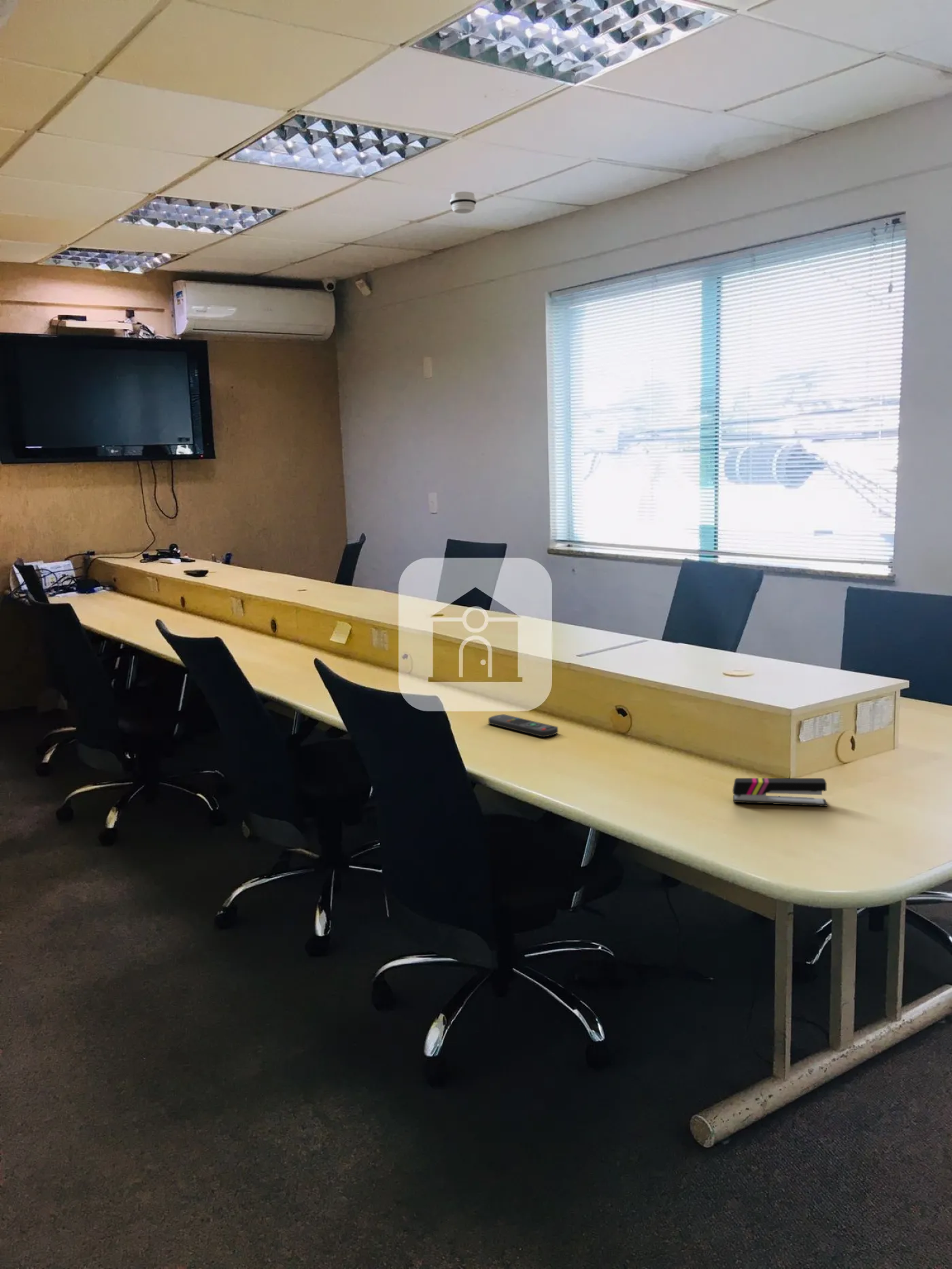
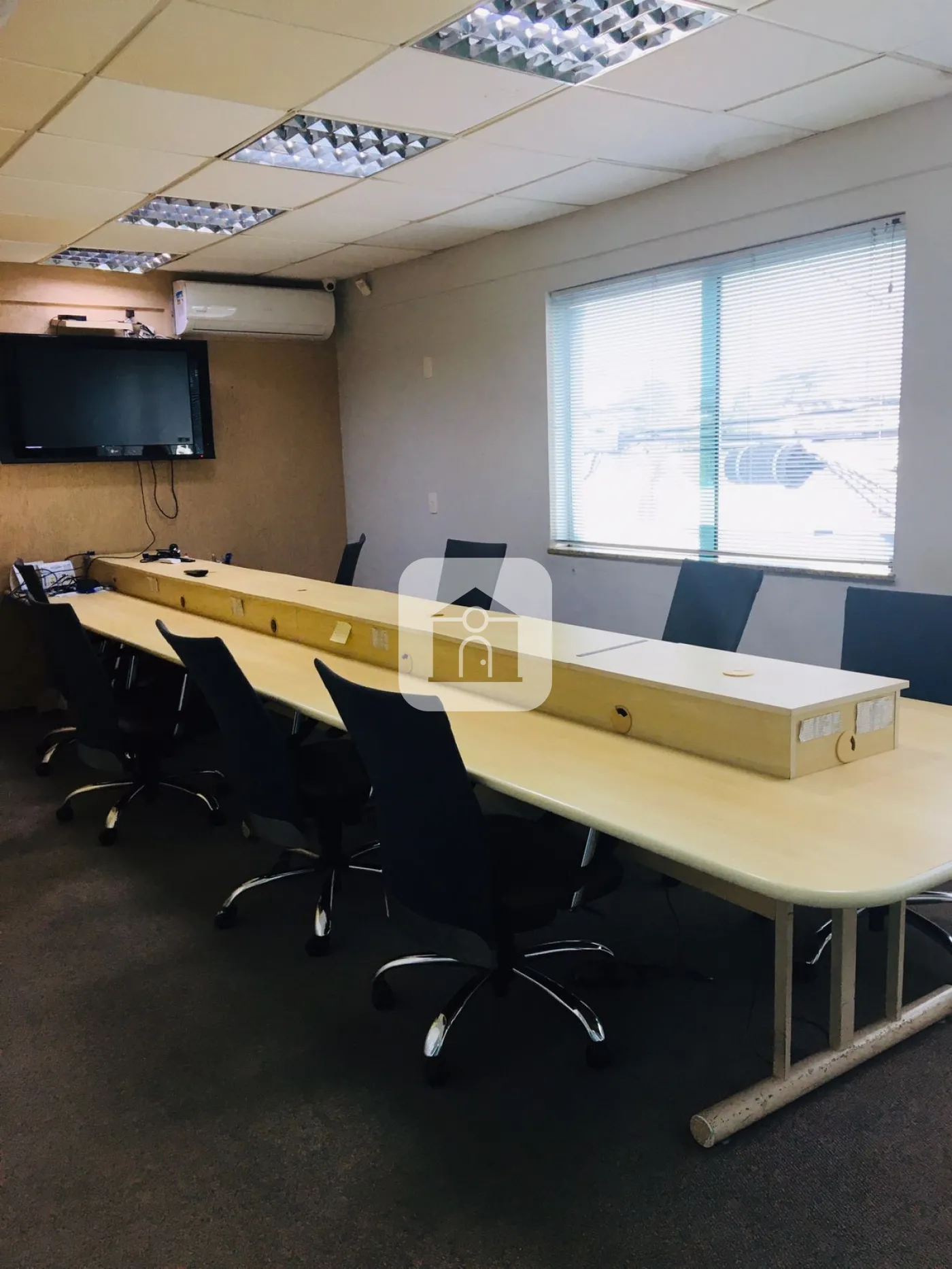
- smoke detector [449,191,477,214]
- remote control [488,713,559,738]
- stapler [732,777,828,807]
